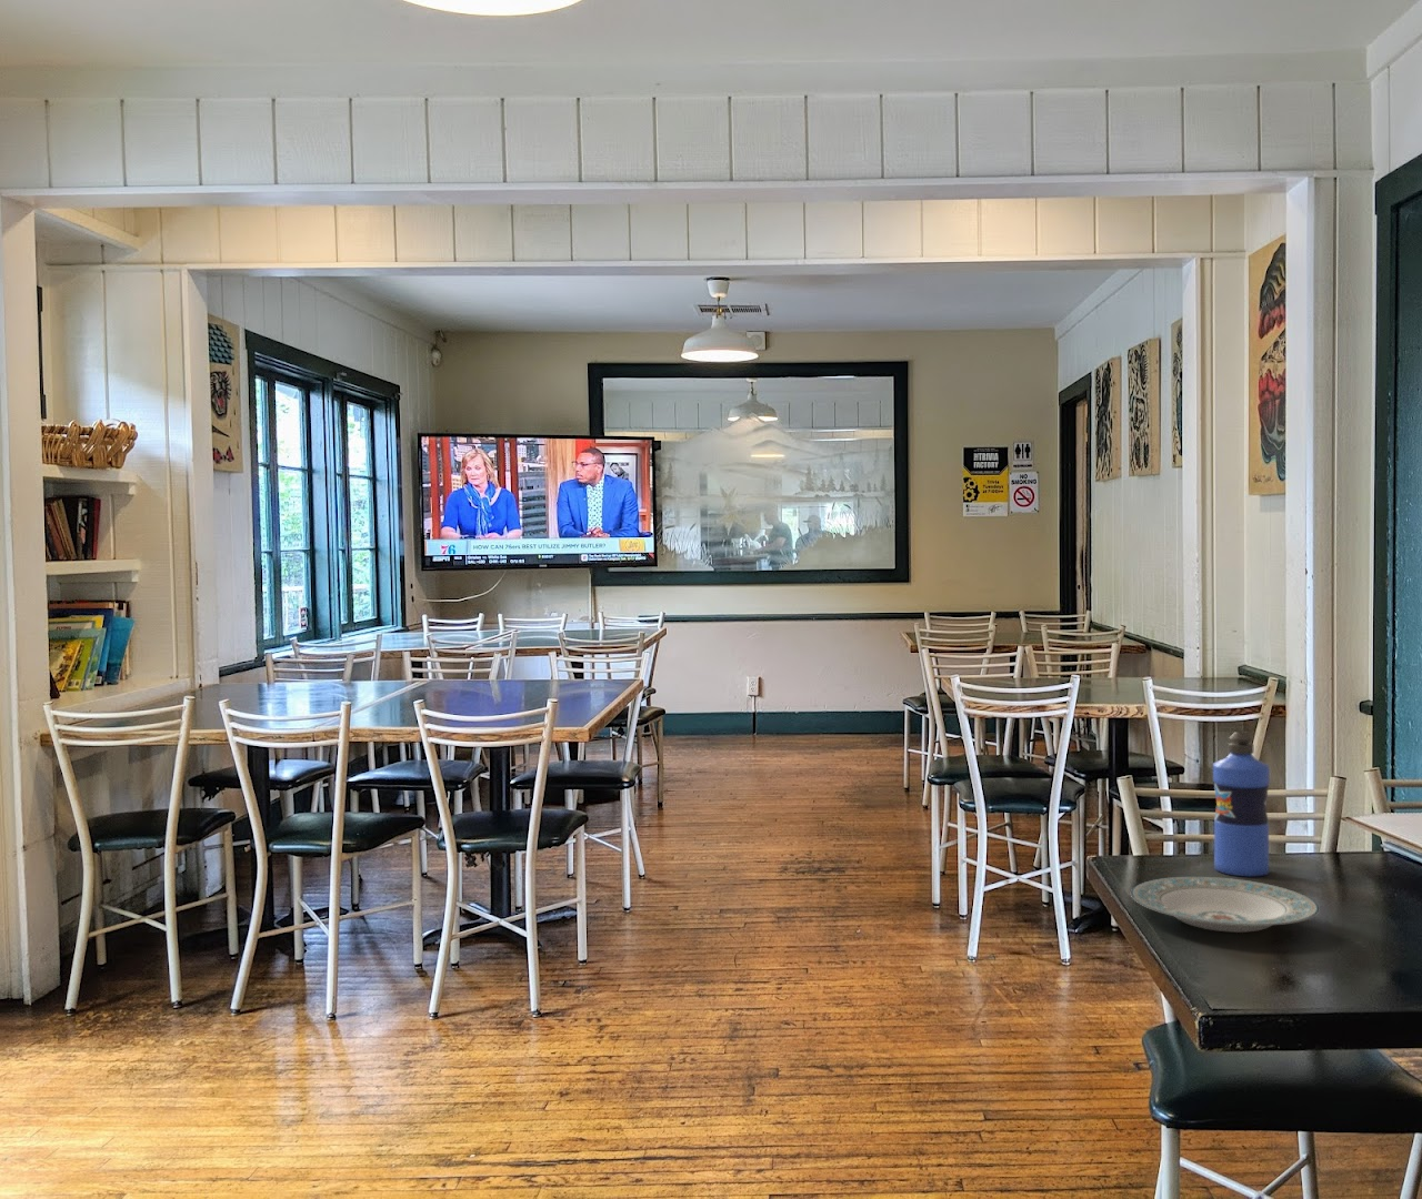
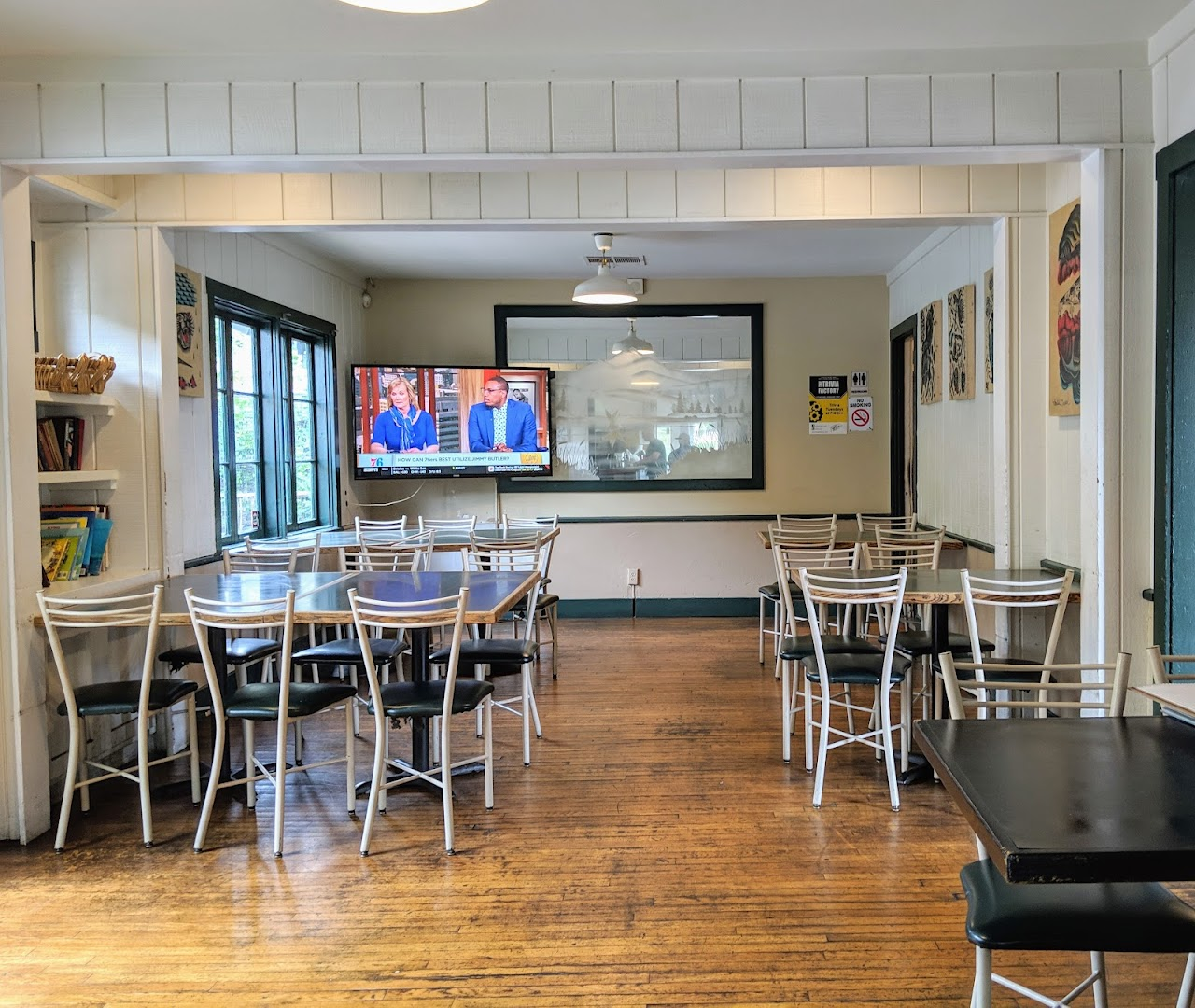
- water bottle [1213,729,1271,877]
- plate [1129,875,1321,934]
